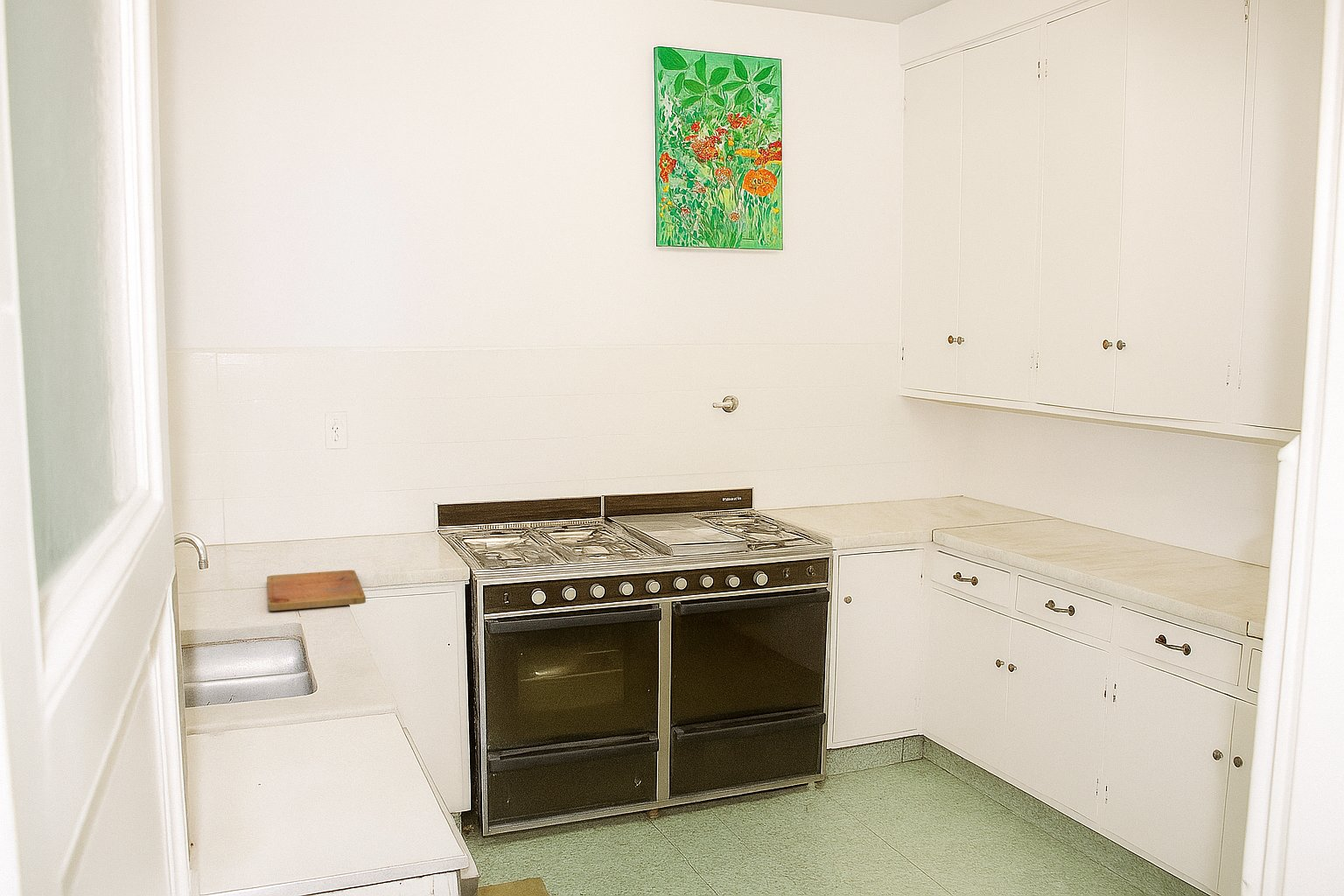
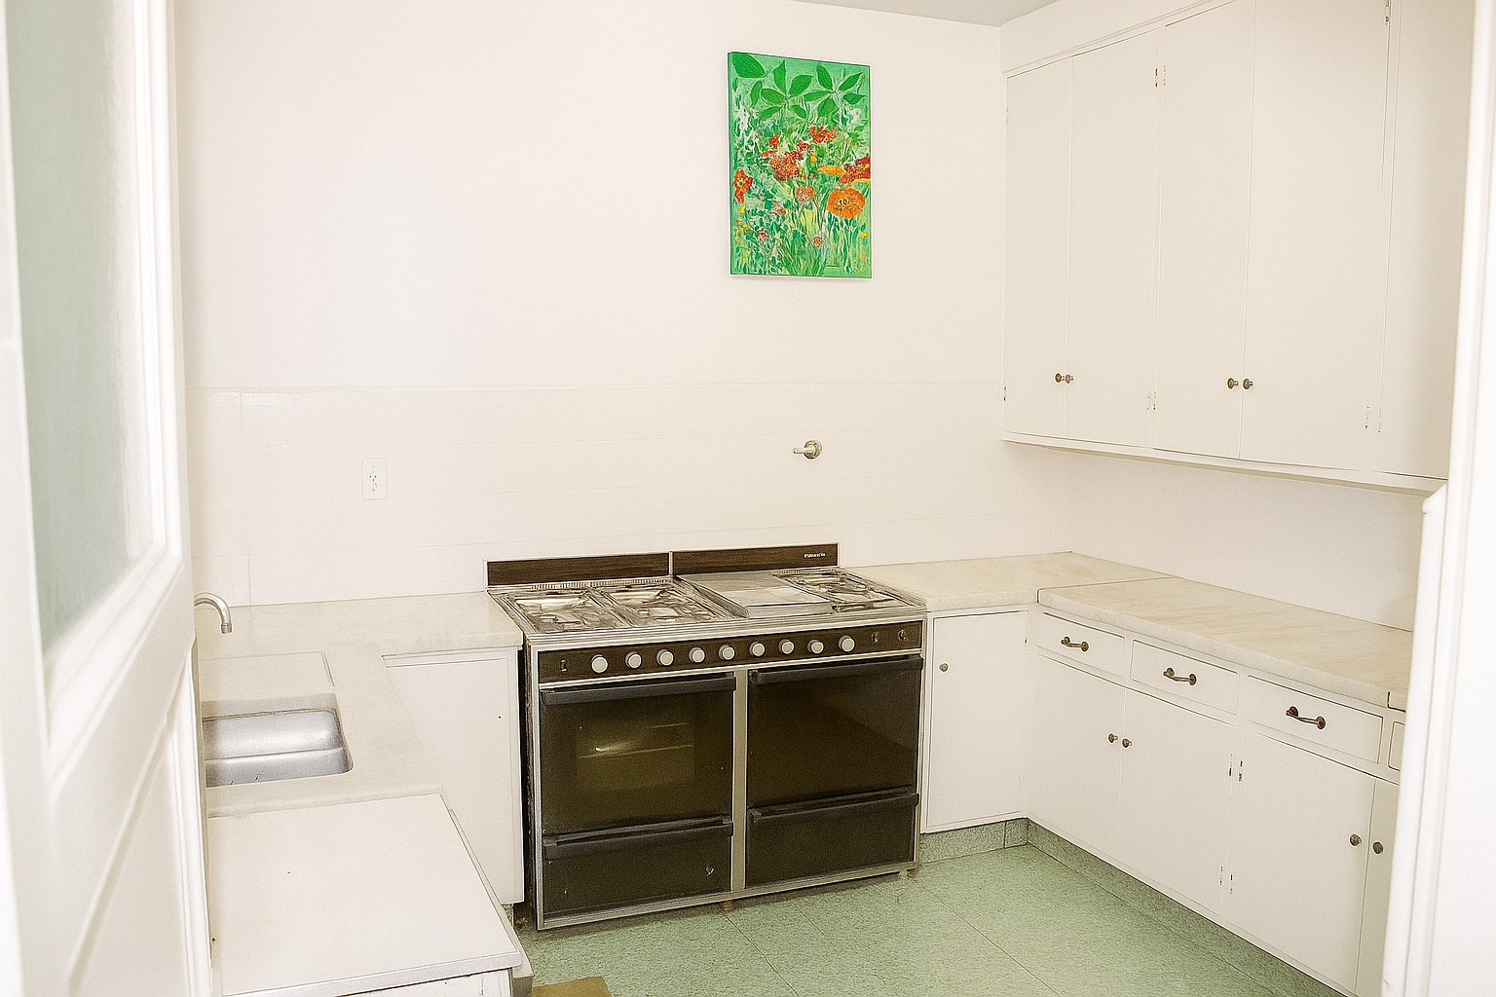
- cutting board [266,570,367,612]
